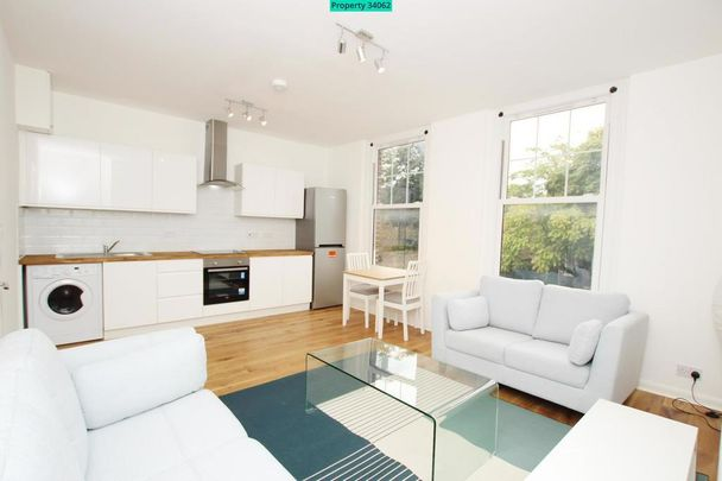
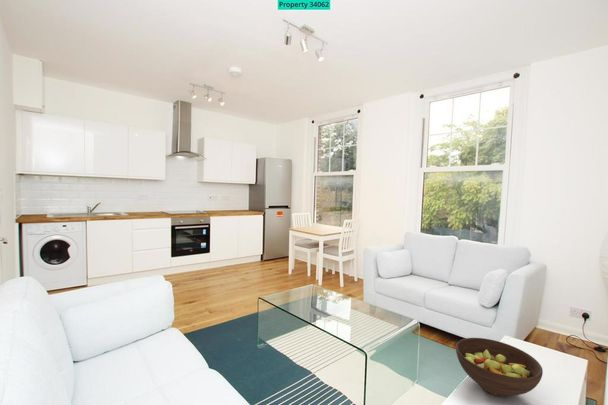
+ fruit bowl [455,337,544,398]
